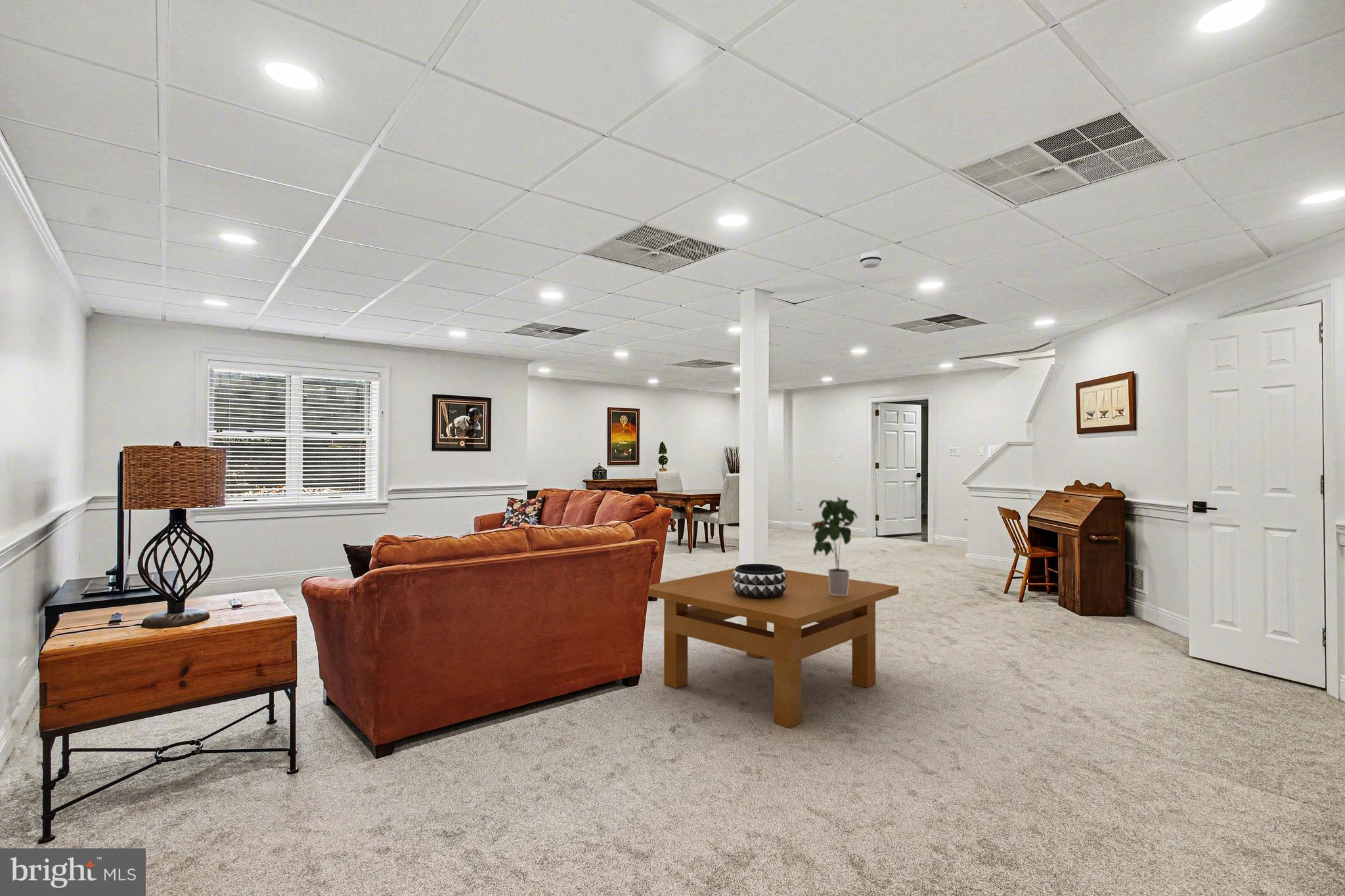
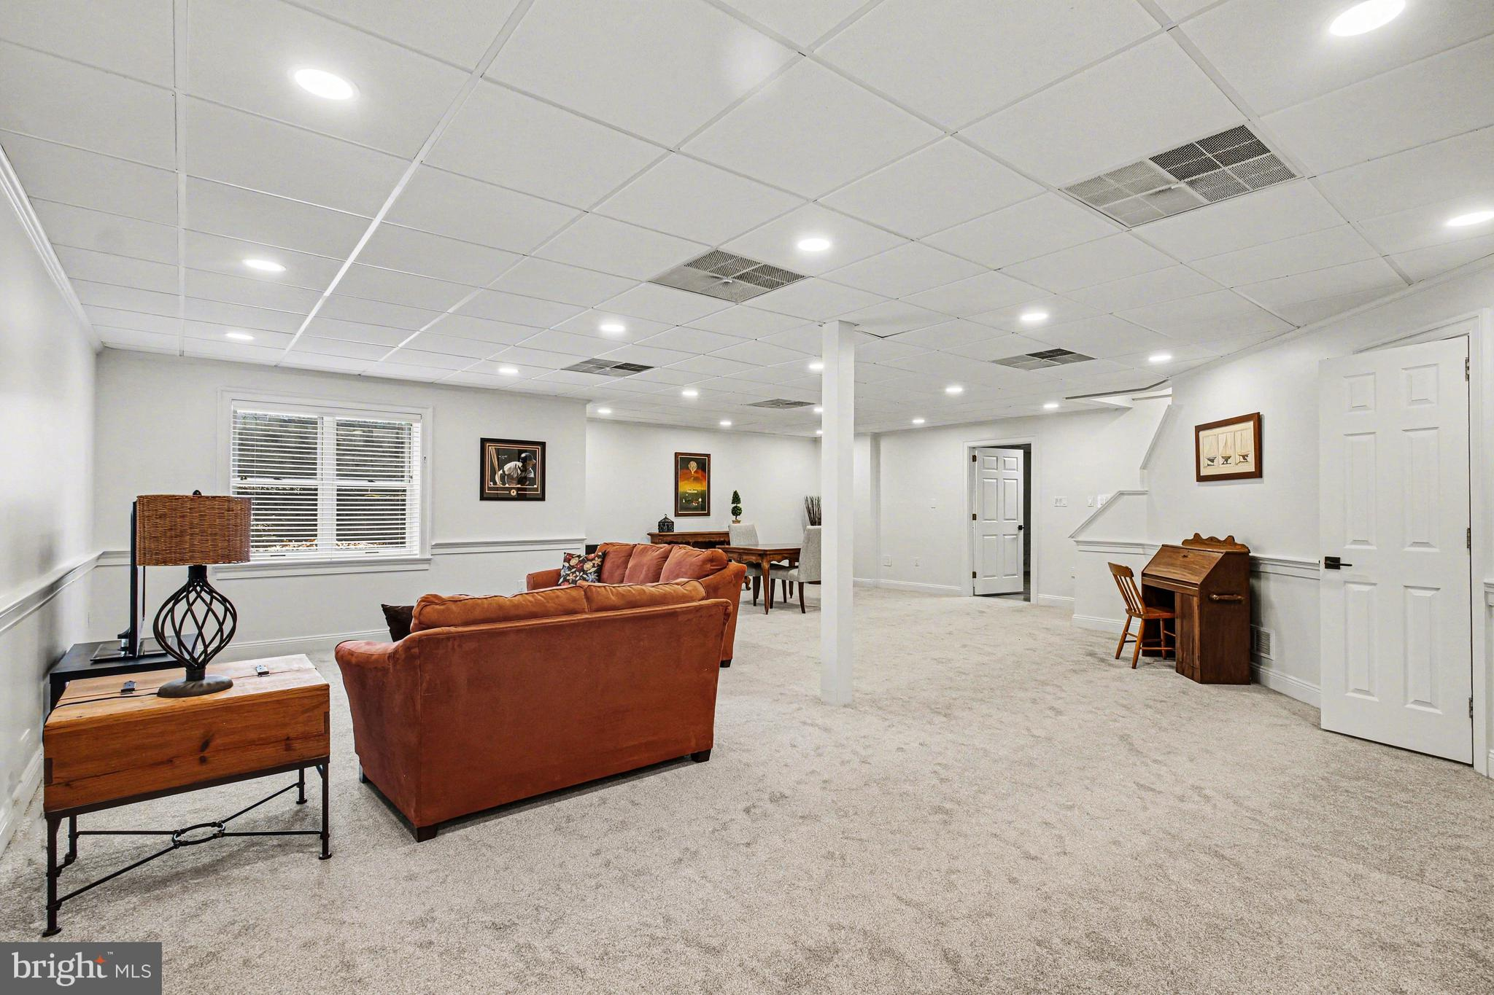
- smoke detector [859,251,882,269]
- decorative bowl [732,563,787,599]
- table [644,568,900,729]
- potted plant [810,496,858,595]
